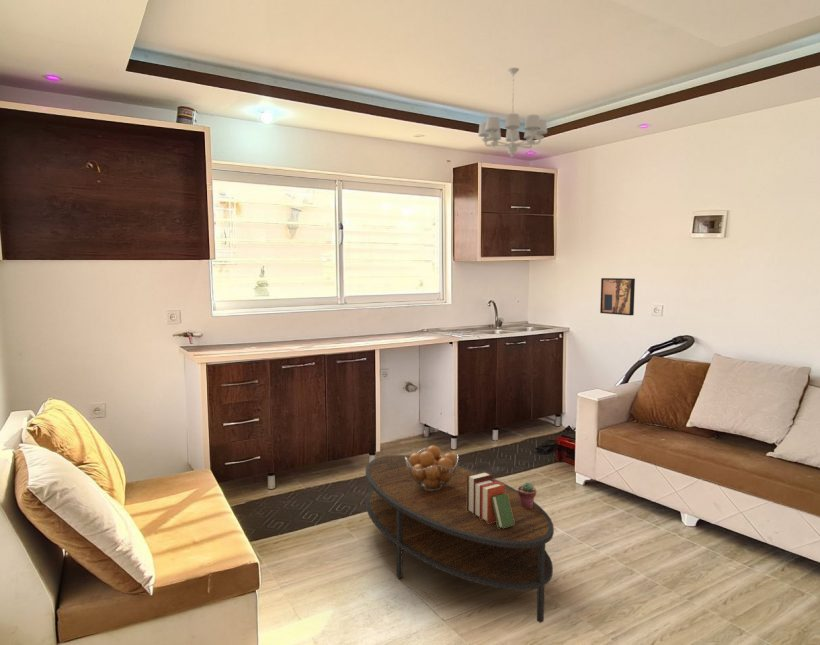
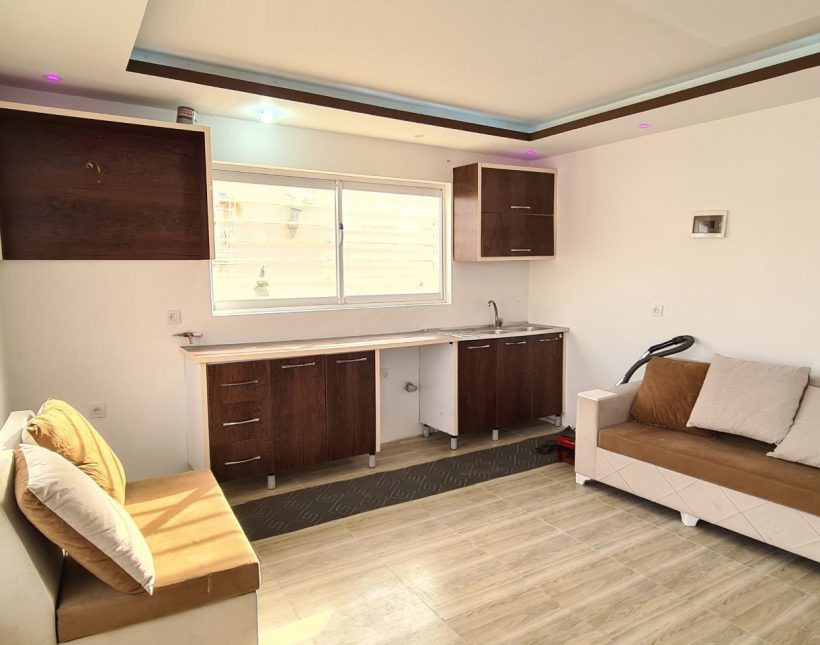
- books [467,470,514,528]
- potted succulent [517,481,537,508]
- wall art [599,277,636,316]
- fruit basket [405,444,459,491]
- coffee table [365,454,555,624]
- chandelier [477,67,548,158]
